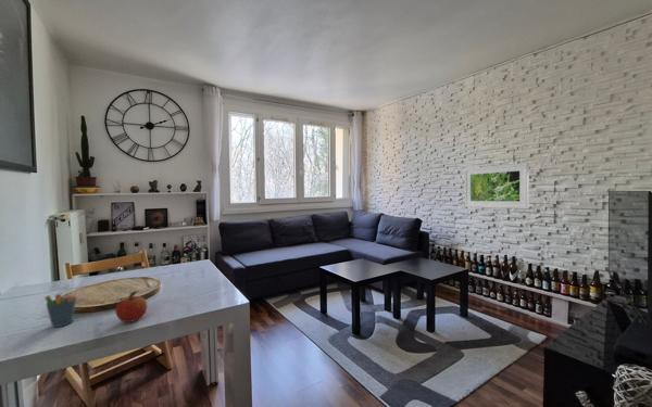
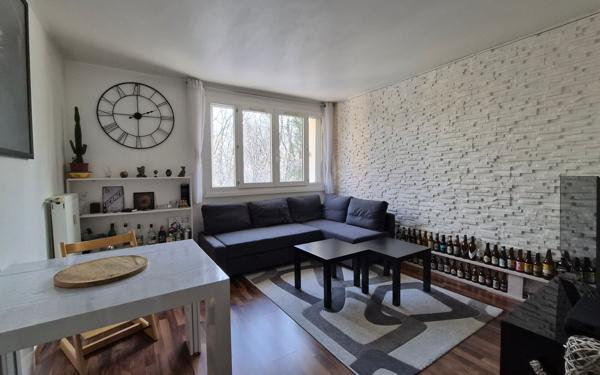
- fruit [114,290,148,323]
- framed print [463,162,529,209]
- pen holder [43,284,78,328]
